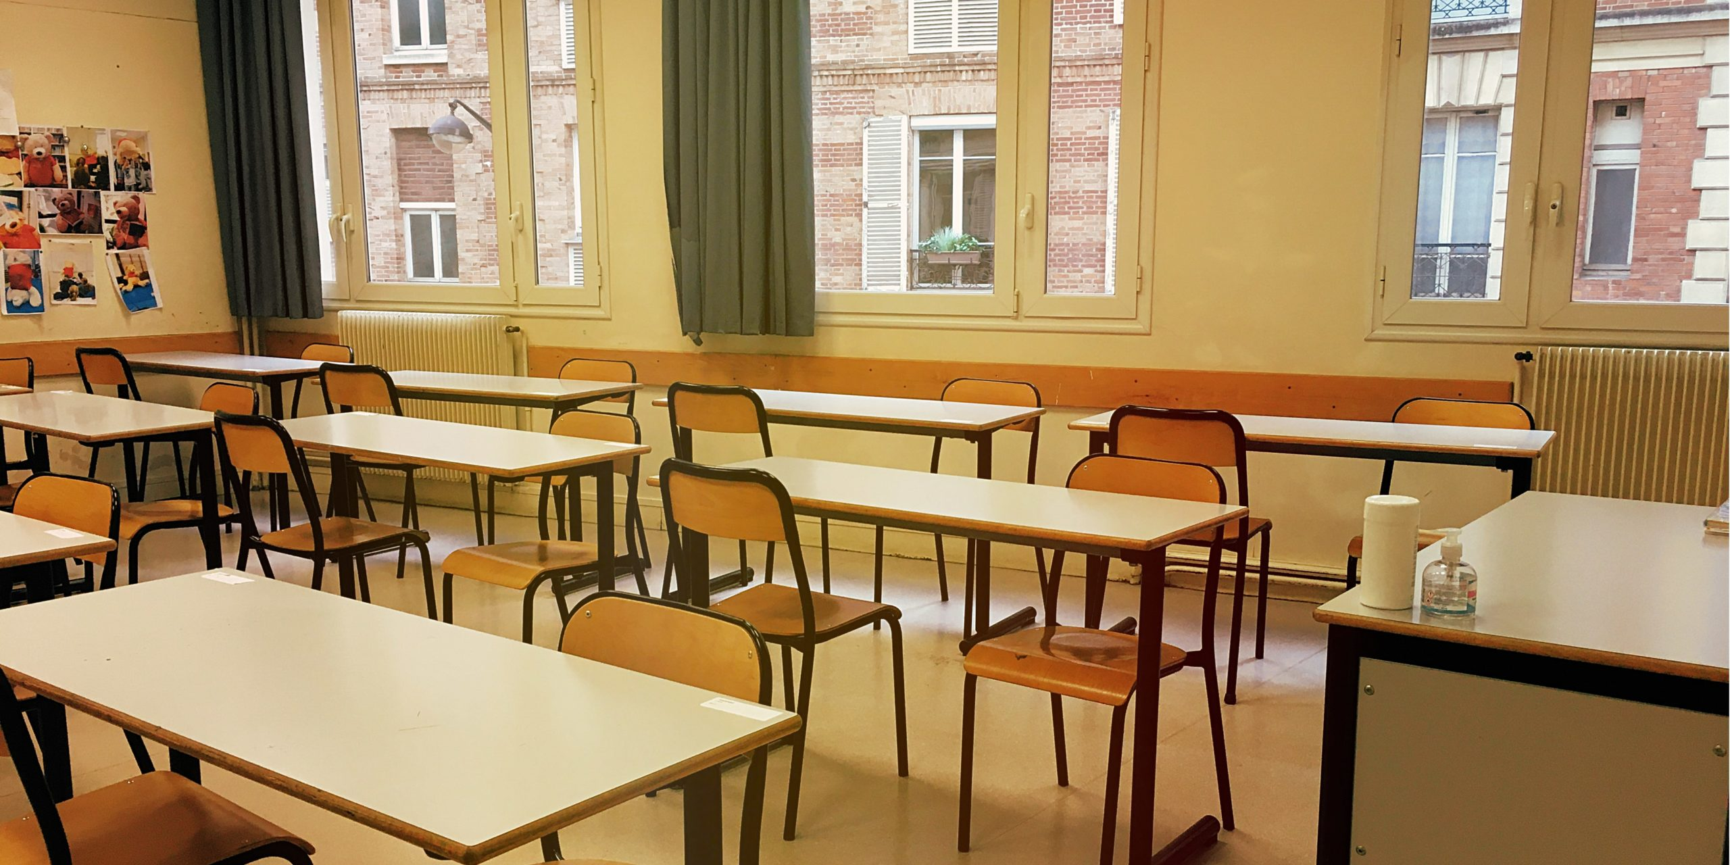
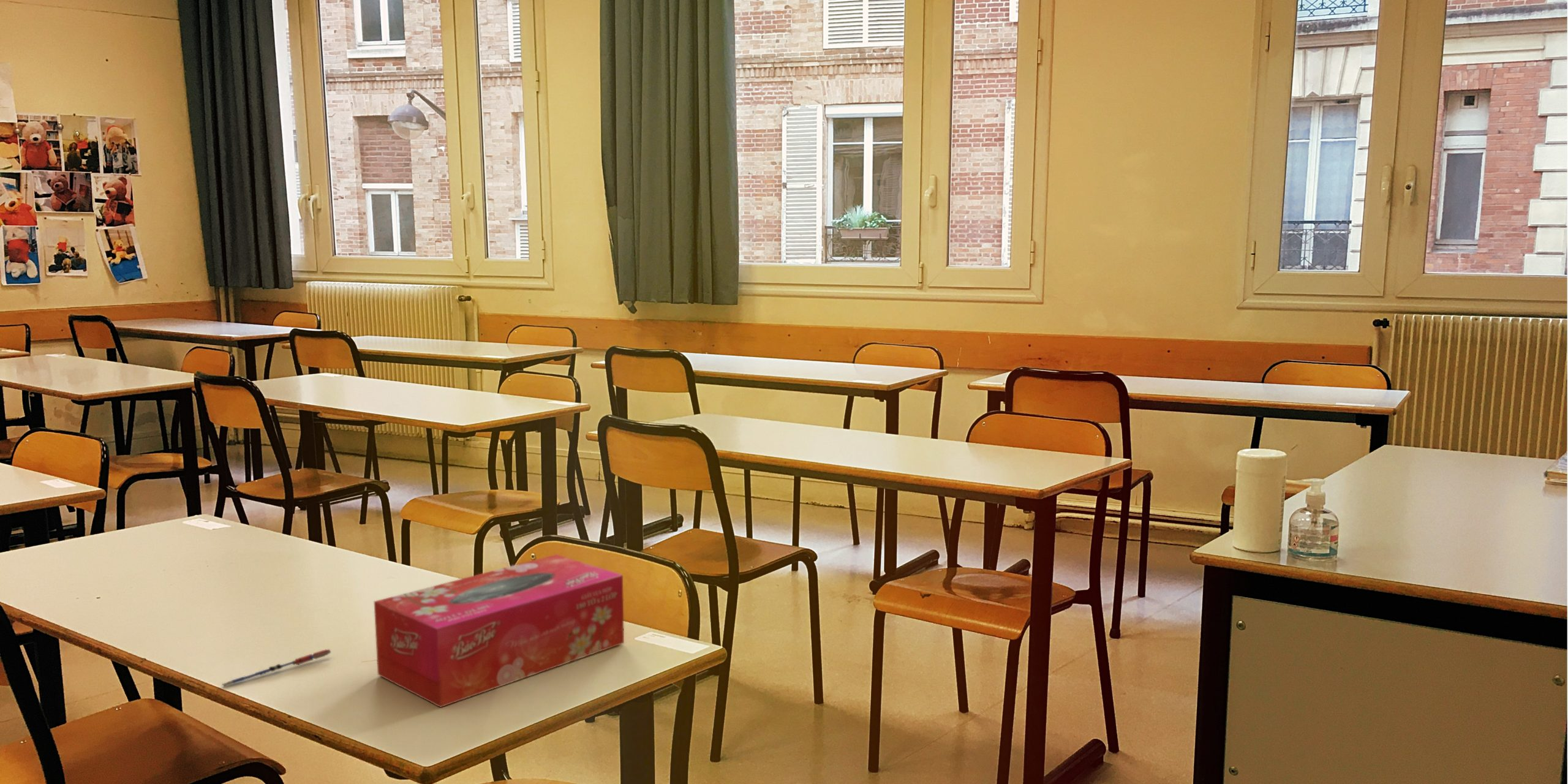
+ tissue box [374,554,625,708]
+ pen [220,649,331,688]
